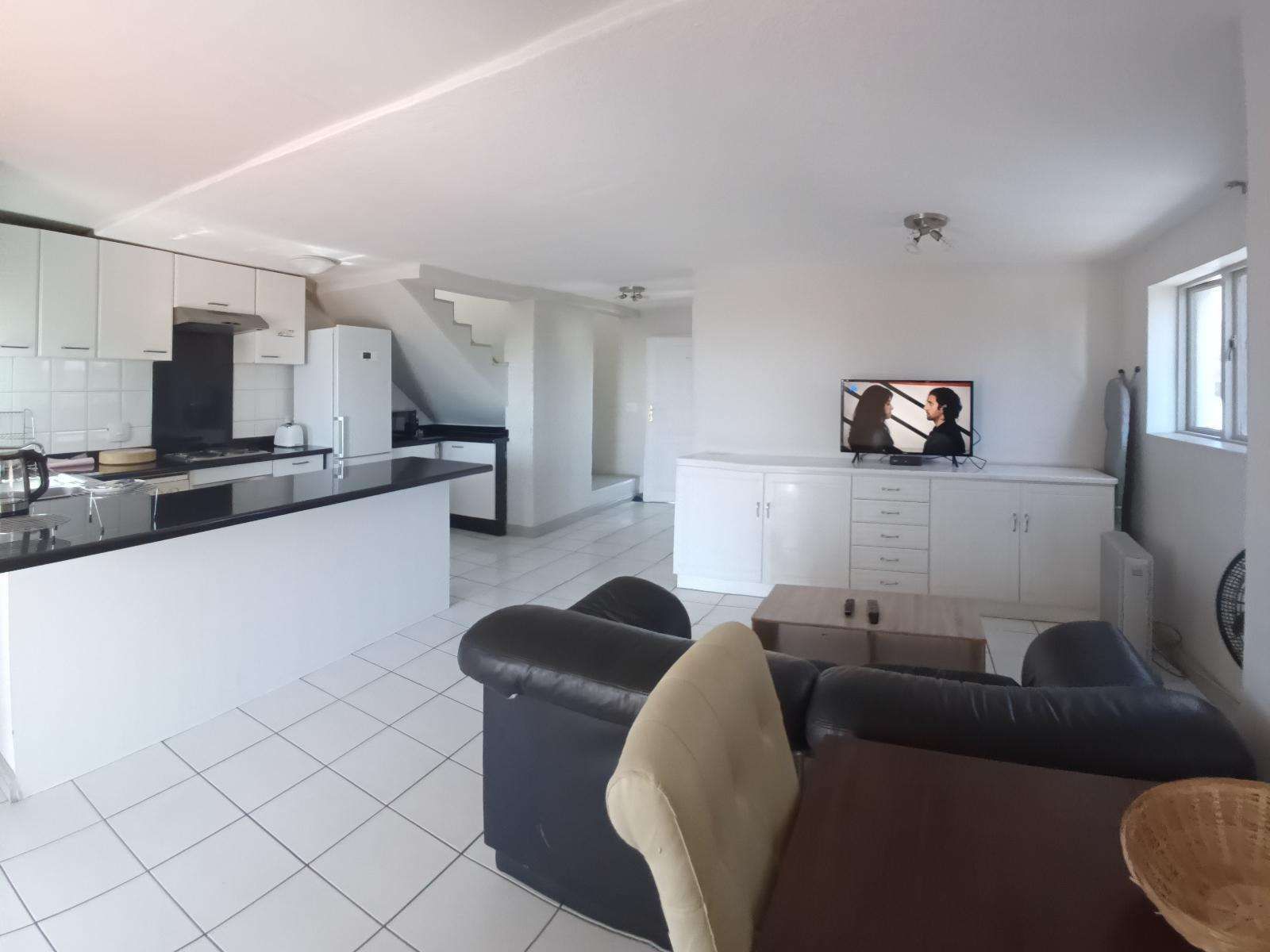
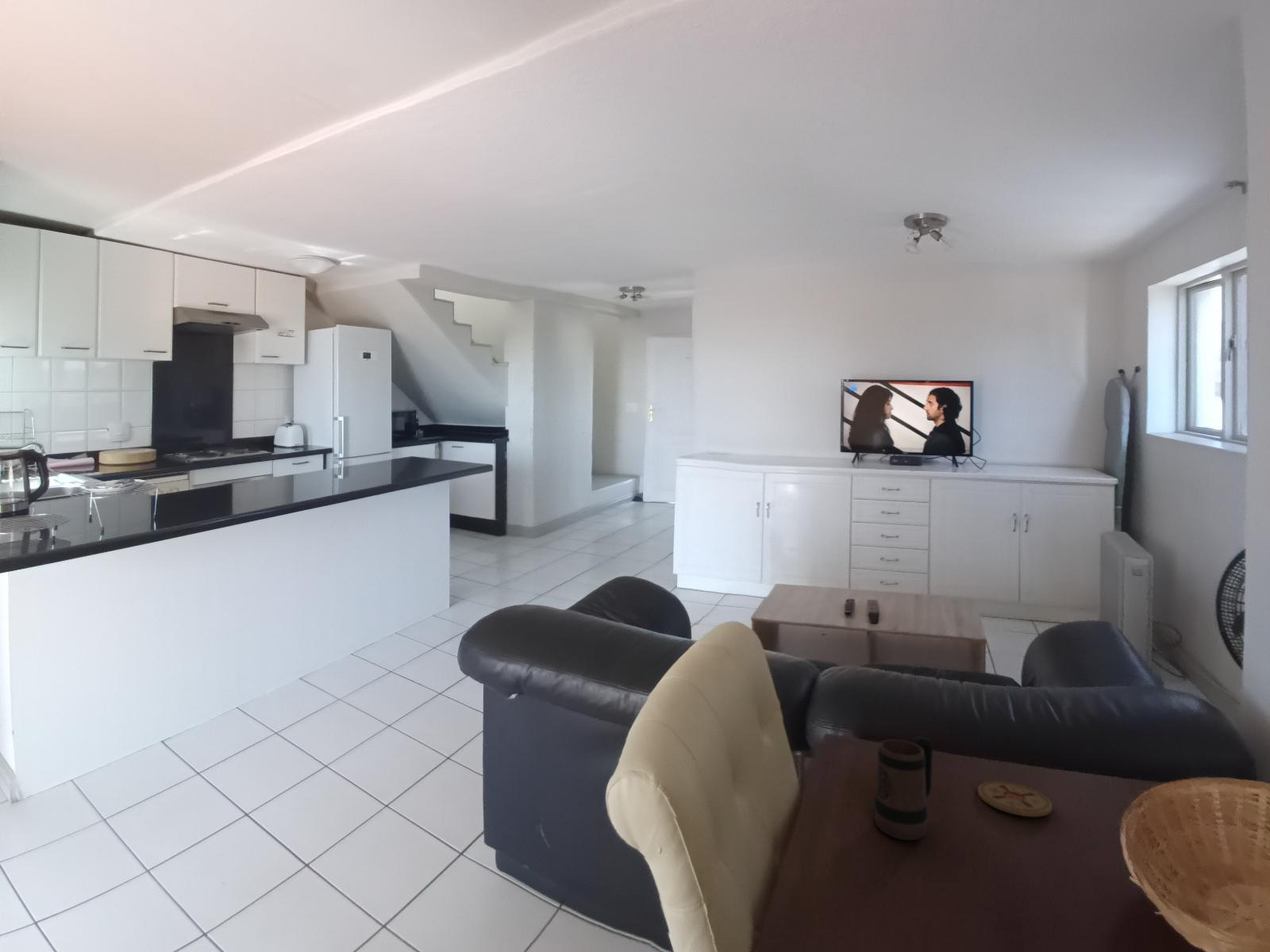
+ coaster [977,781,1053,818]
+ mug [874,735,933,841]
